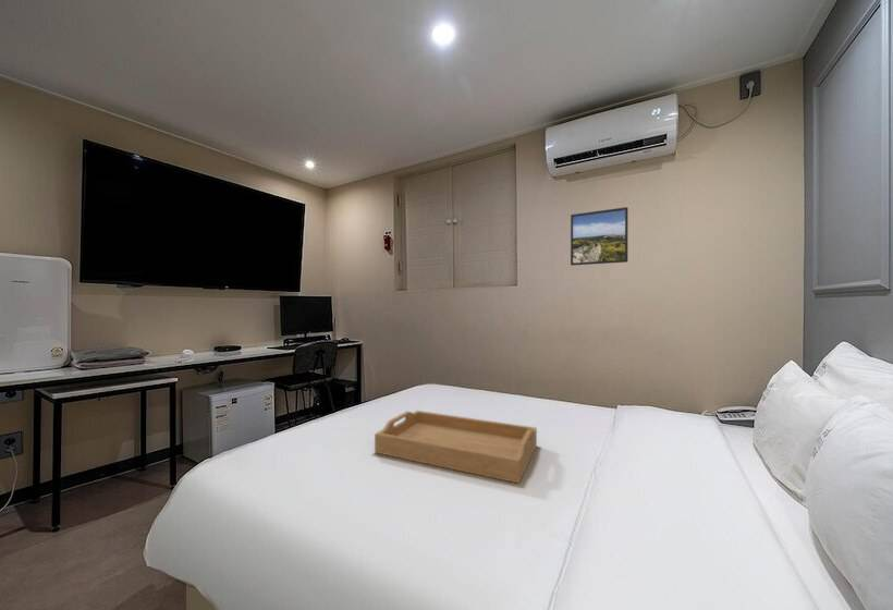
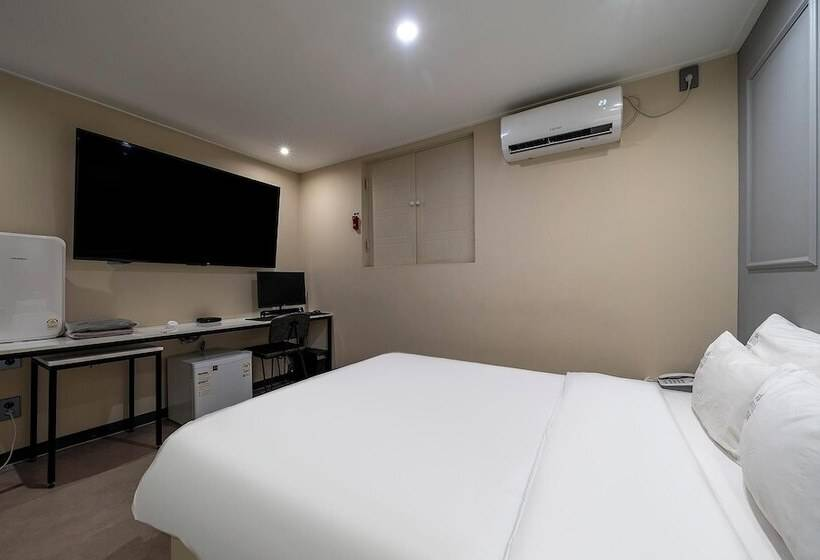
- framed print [570,206,629,267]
- serving tray [374,410,538,485]
